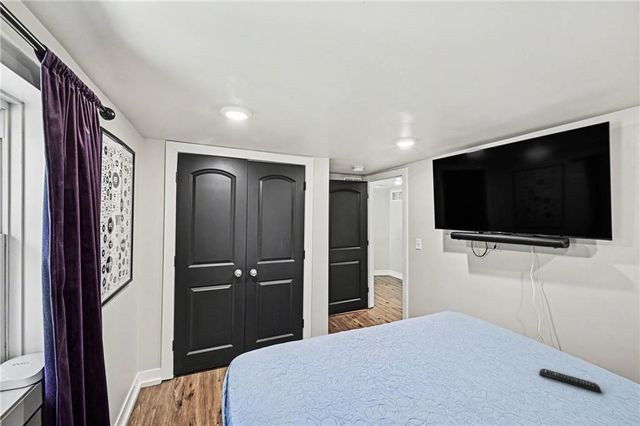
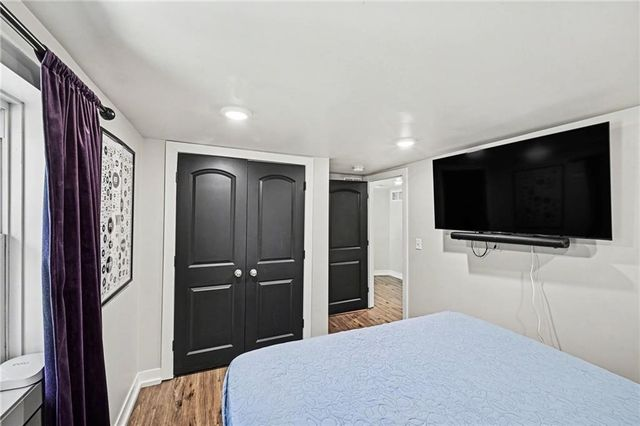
- remote control [538,368,602,394]
